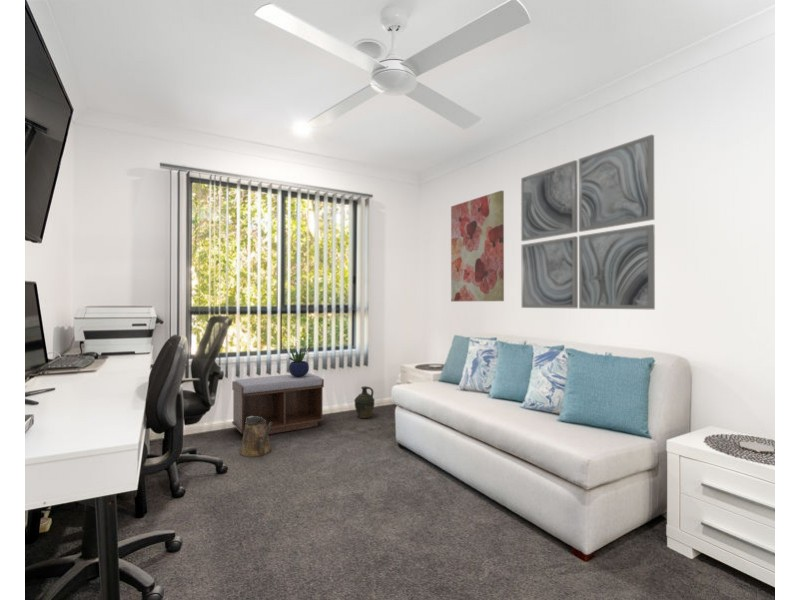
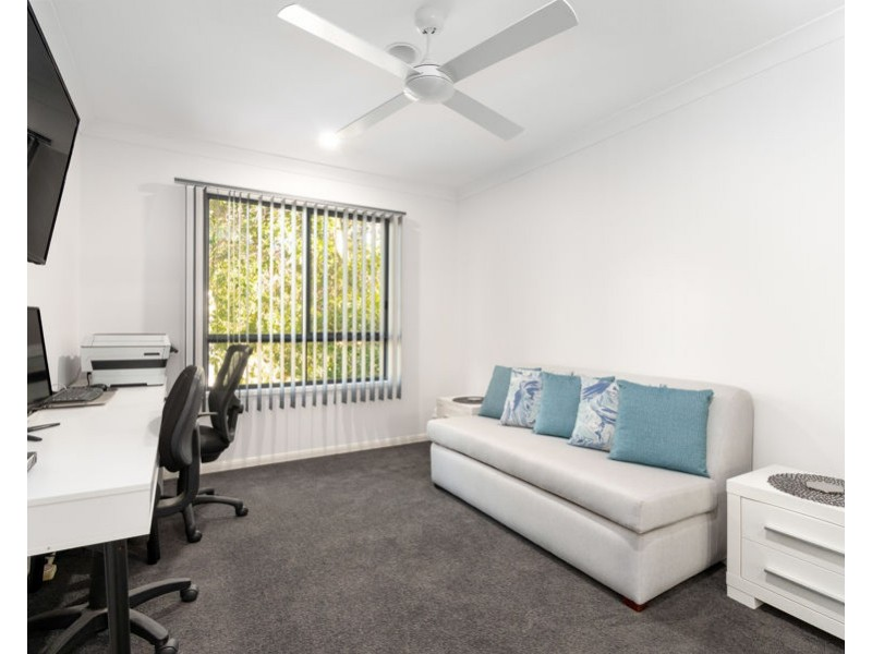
- bench [231,372,325,435]
- wall art [450,189,505,302]
- wall art [520,134,656,310]
- watering can [239,416,272,458]
- ceramic jug [353,385,376,419]
- potted plant [284,344,312,377]
